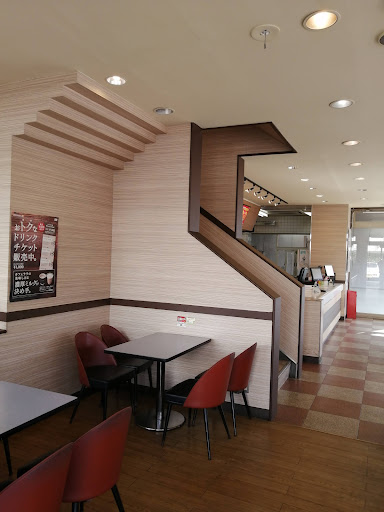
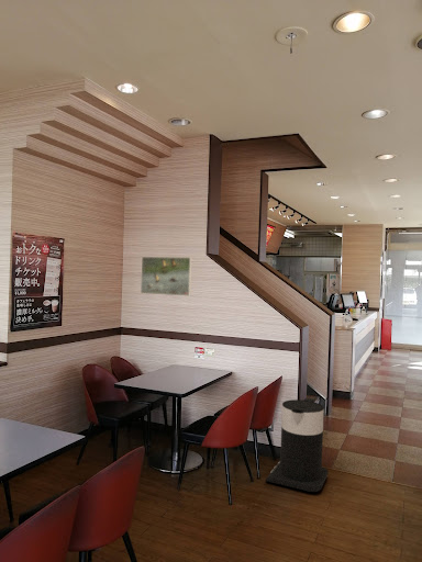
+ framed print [140,256,193,297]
+ trash can [265,397,330,493]
